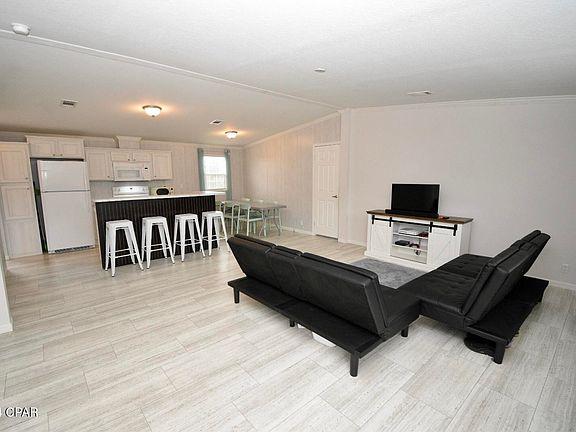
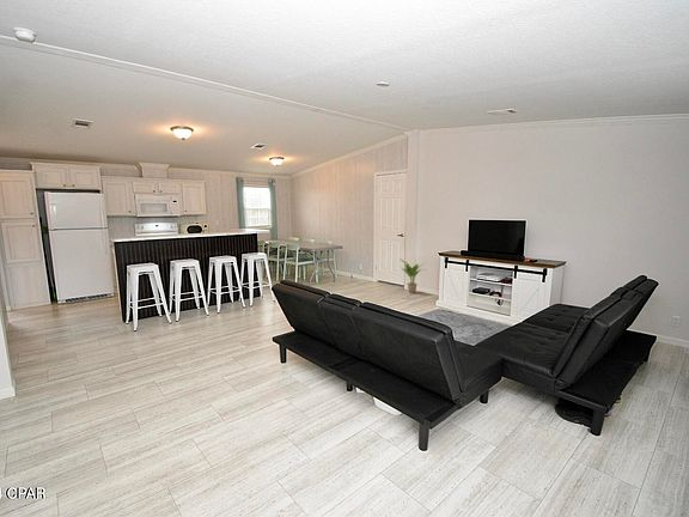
+ potted plant [398,257,426,294]
